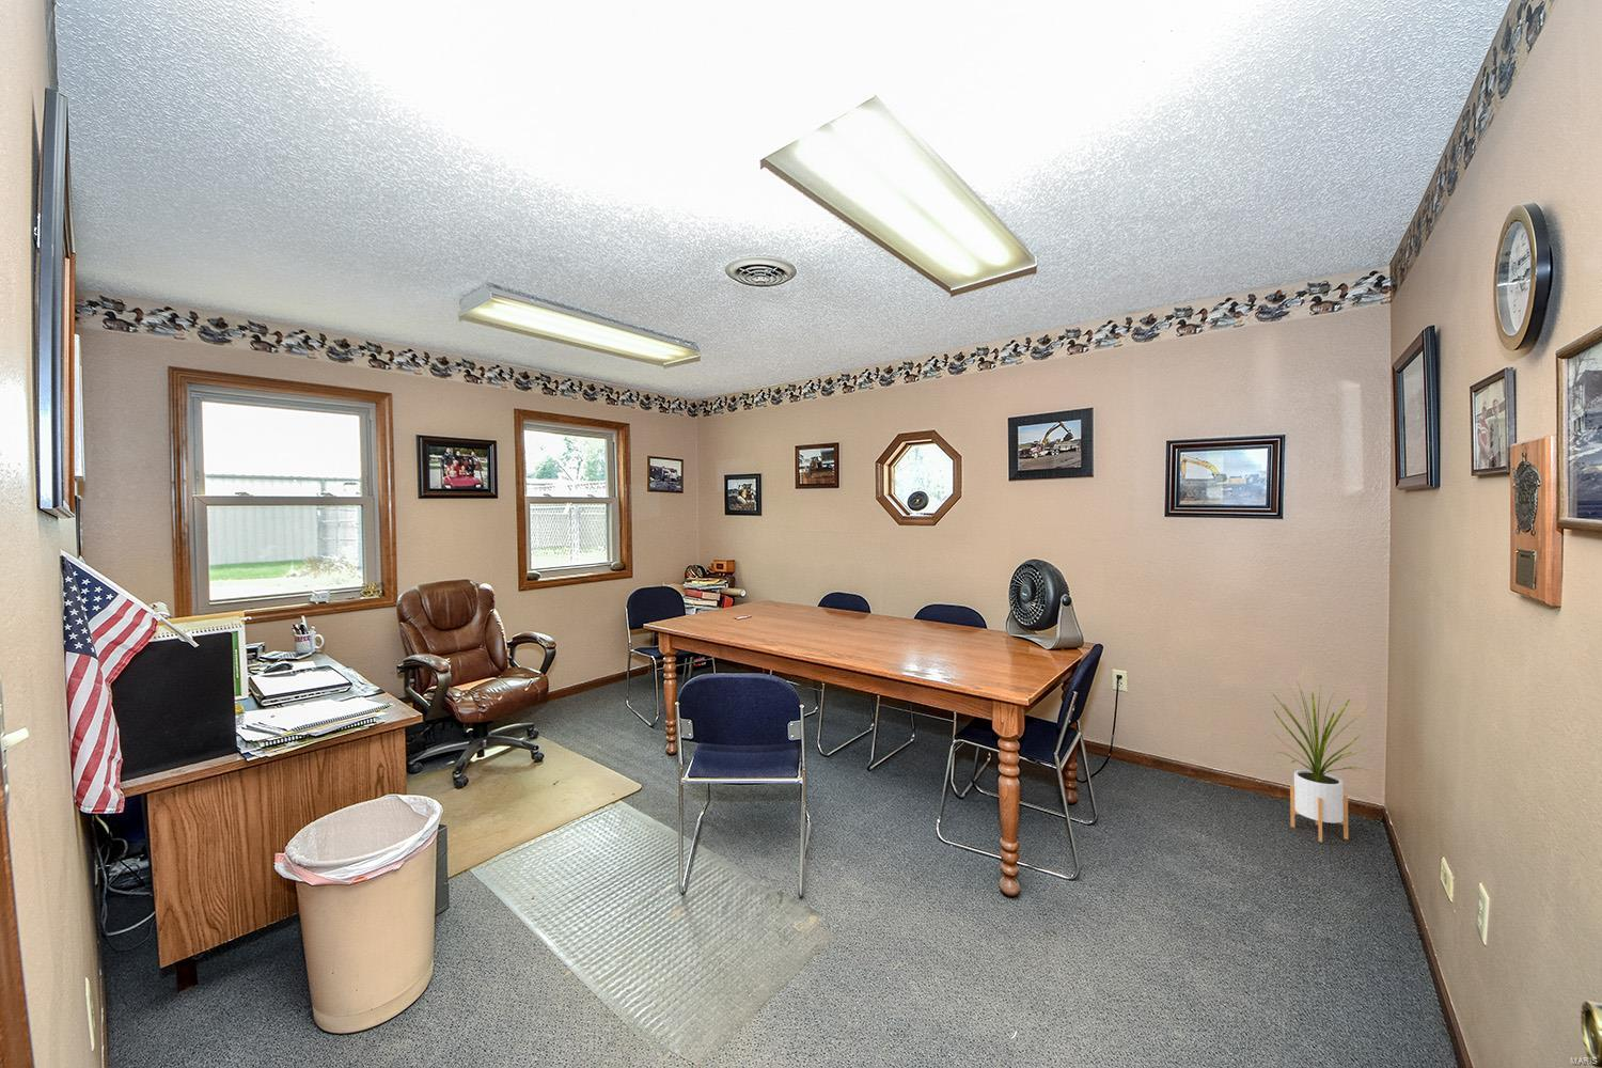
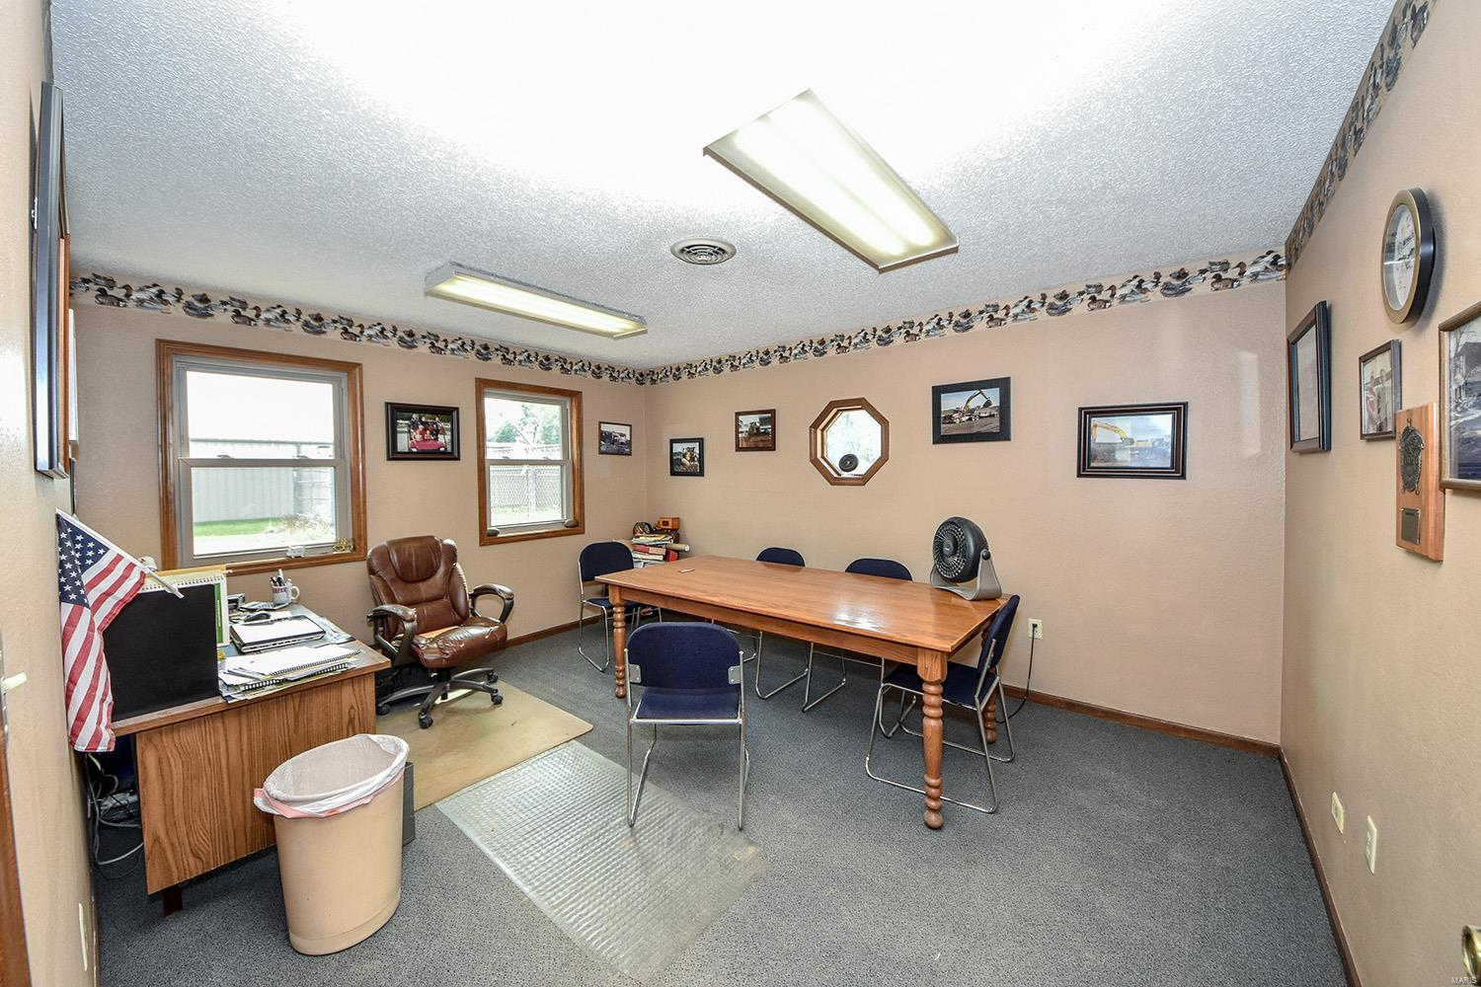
- house plant [1272,682,1371,844]
